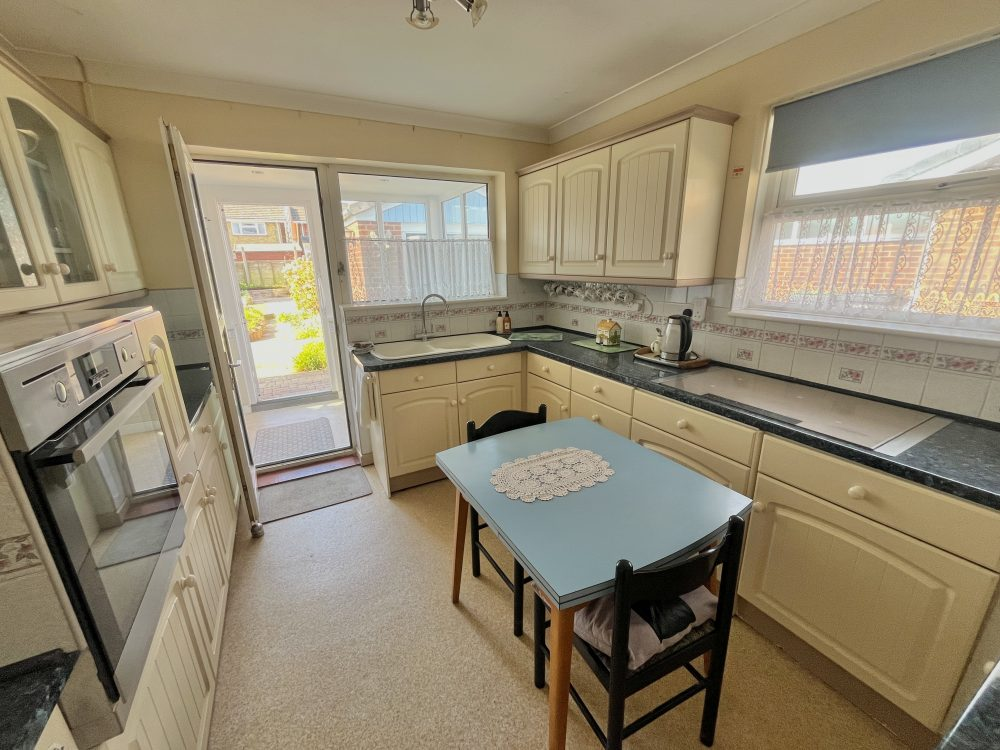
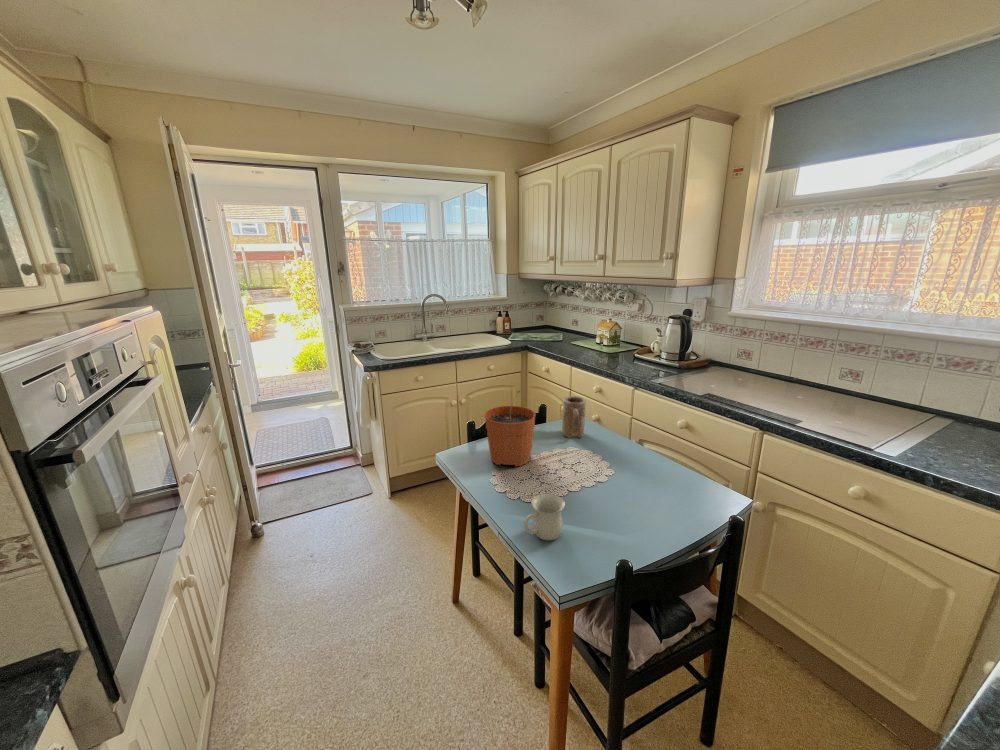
+ plant pot [484,388,537,468]
+ mug [523,493,566,541]
+ mug [561,395,587,439]
